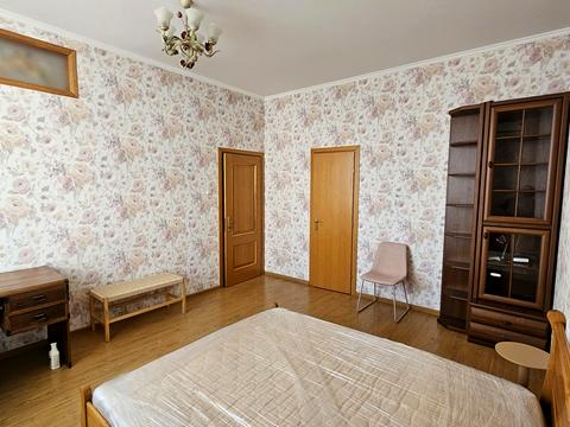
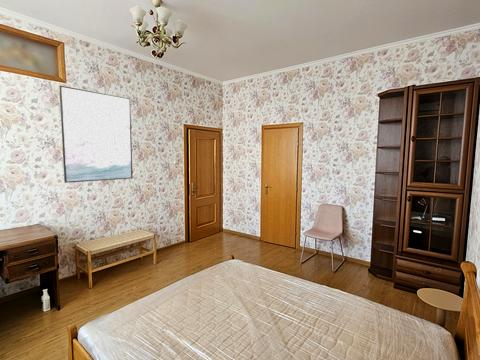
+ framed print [58,84,134,184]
